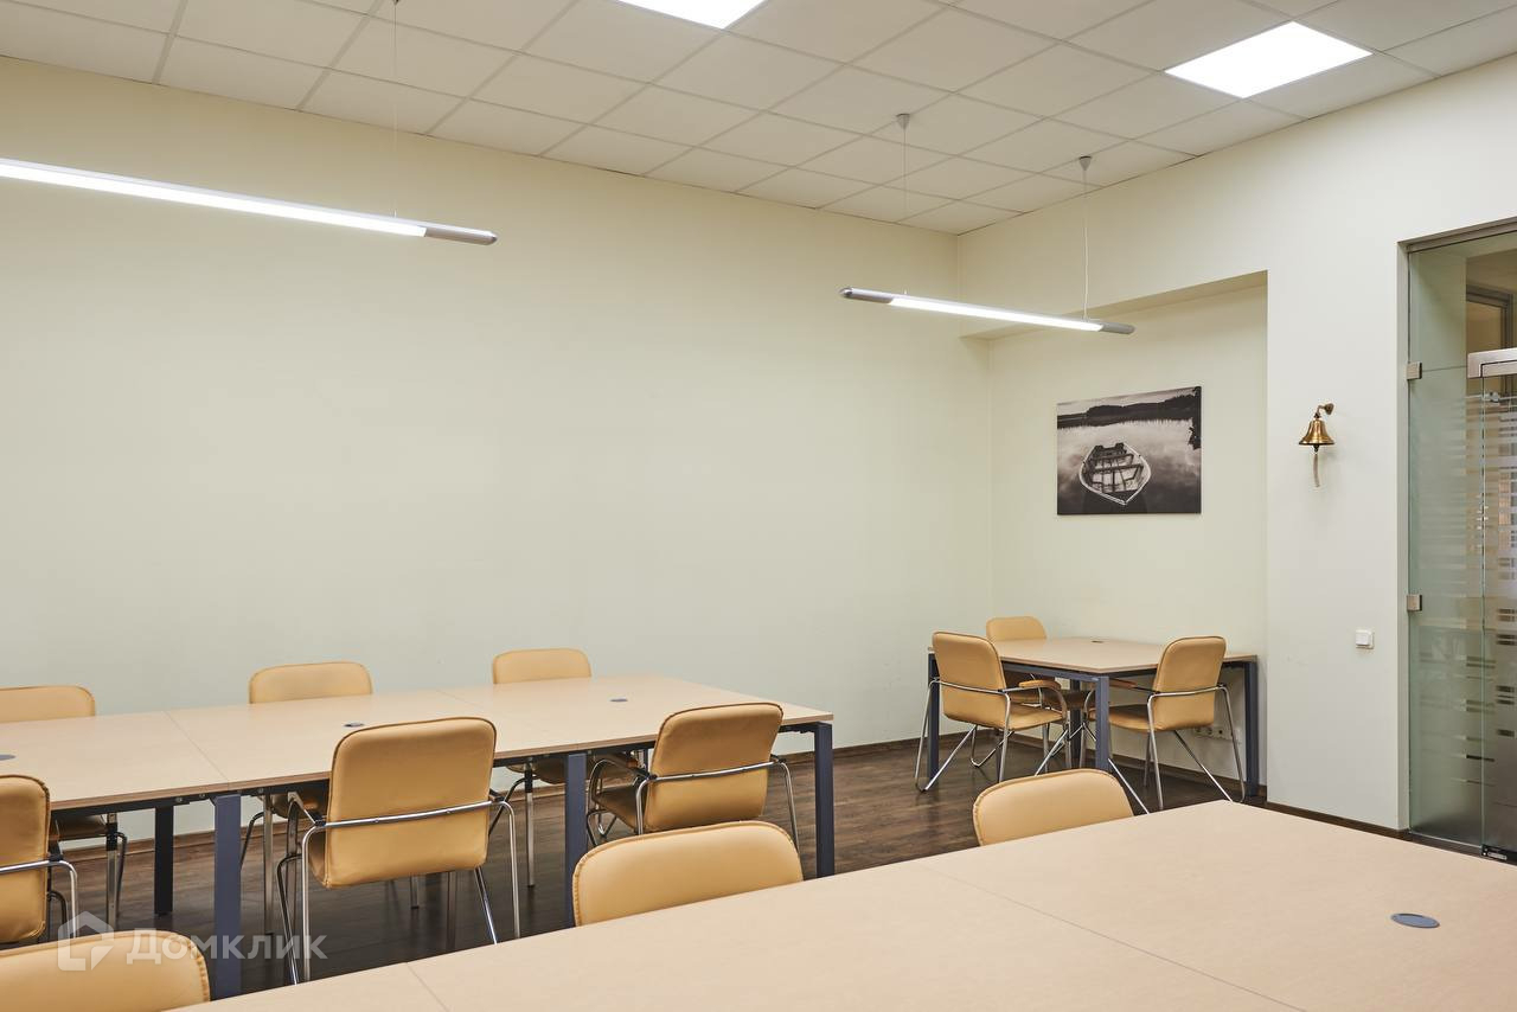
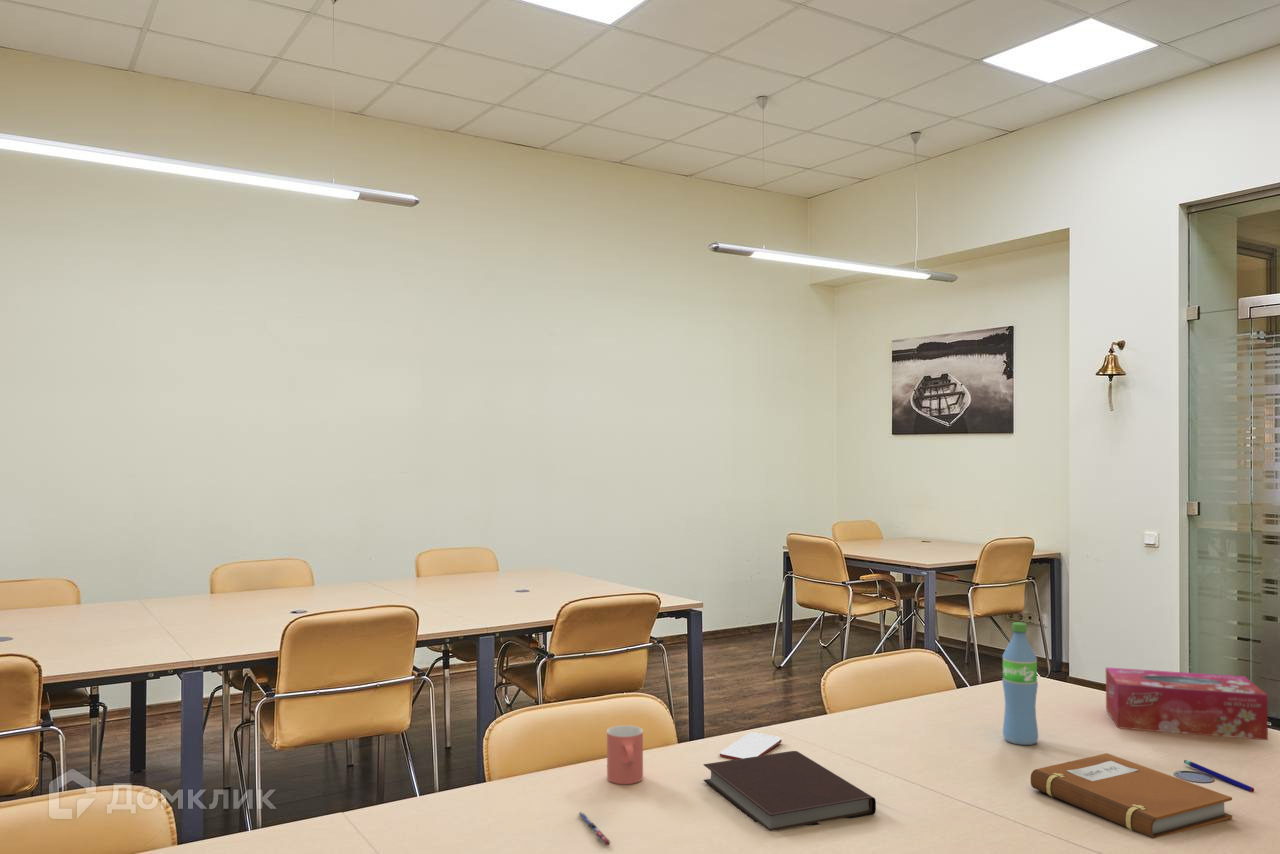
+ notebook [702,750,877,832]
+ pen [1183,759,1255,793]
+ smartphone [719,731,782,760]
+ pen [576,811,611,846]
+ tissue box [1105,666,1269,741]
+ water bottle [1001,621,1039,746]
+ notebook [1030,752,1233,840]
+ cup [606,724,644,785]
